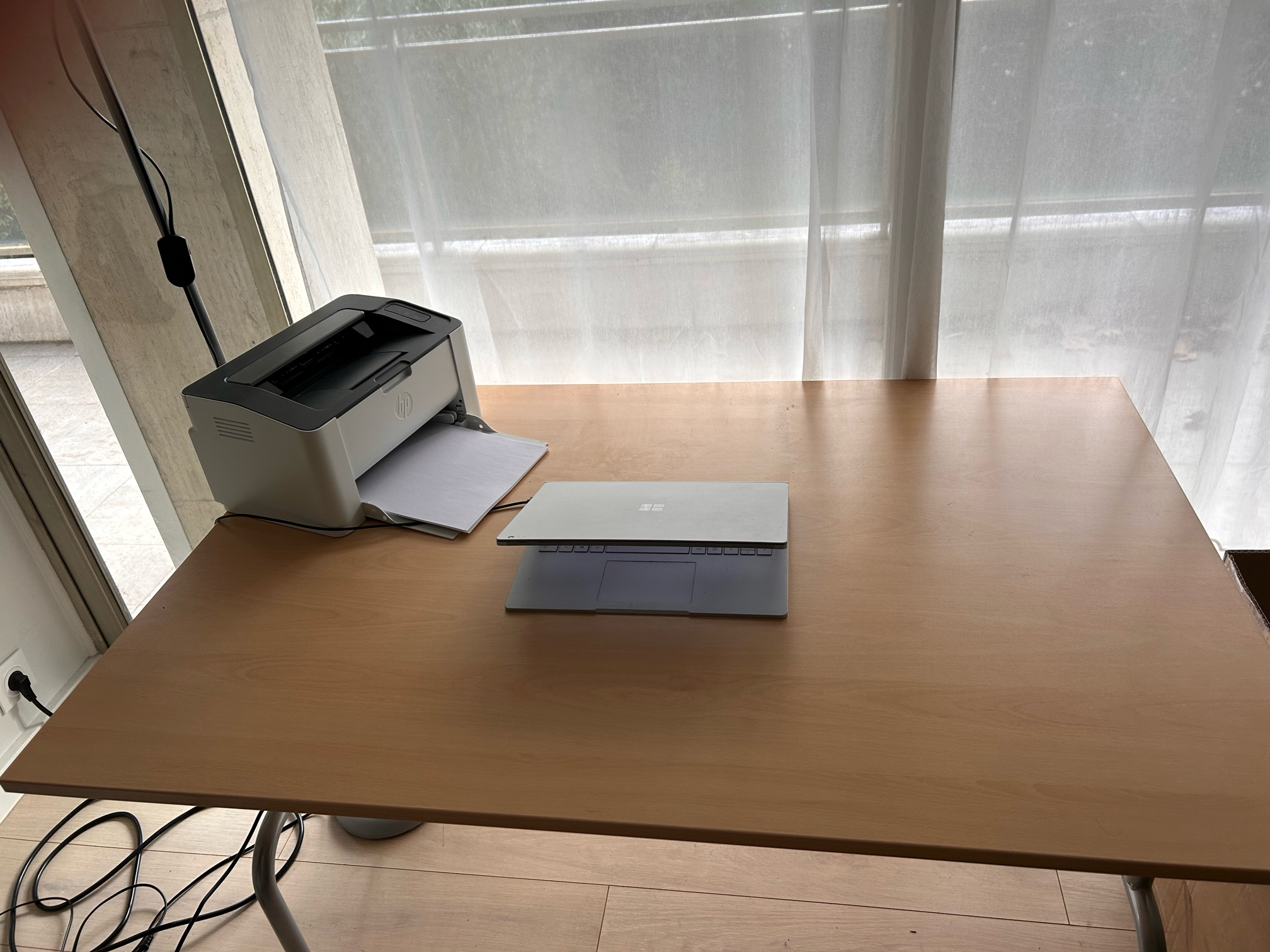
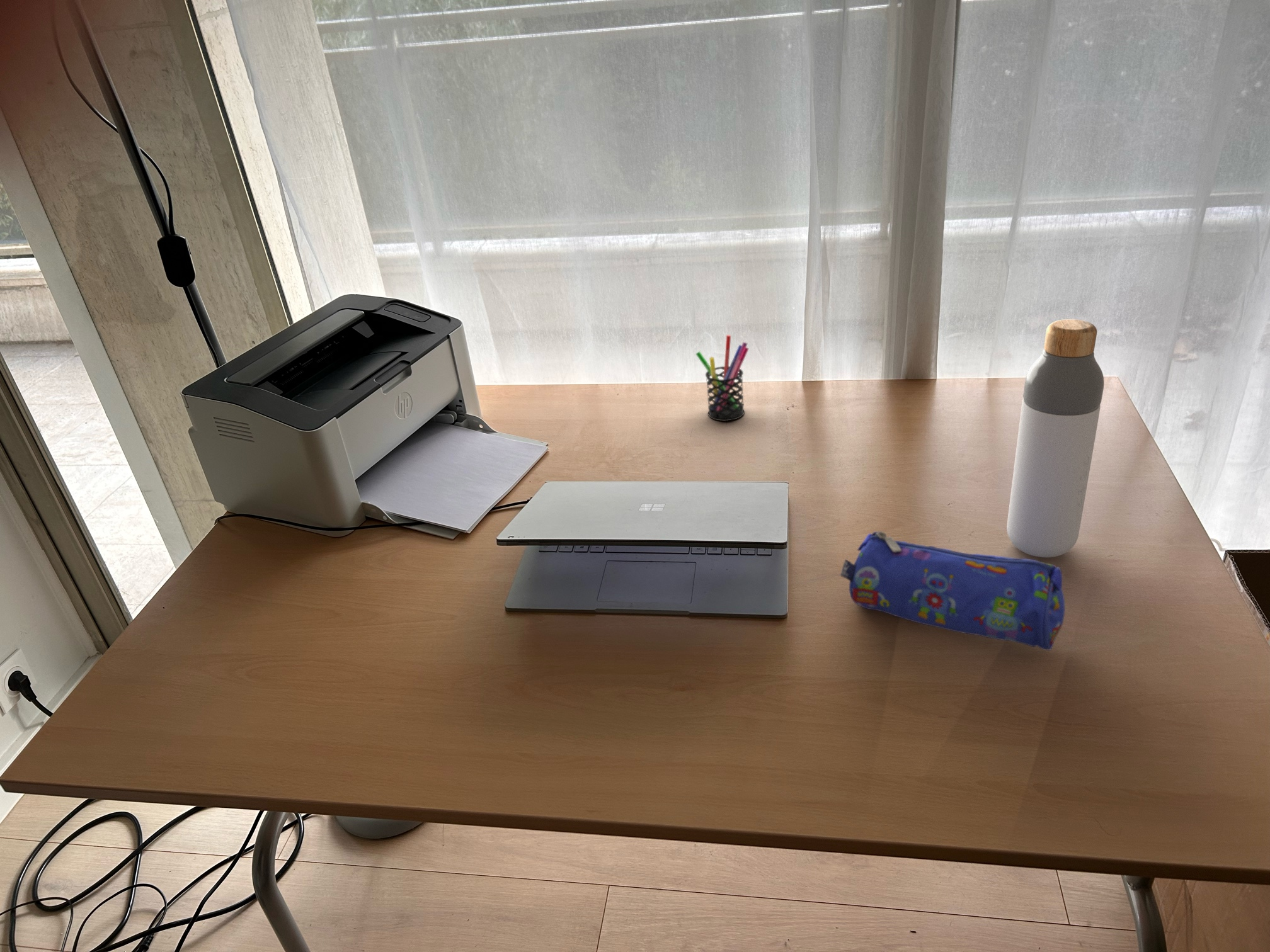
+ pen holder [695,334,749,422]
+ pencil case [840,531,1065,651]
+ bottle [1006,319,1104,558]
